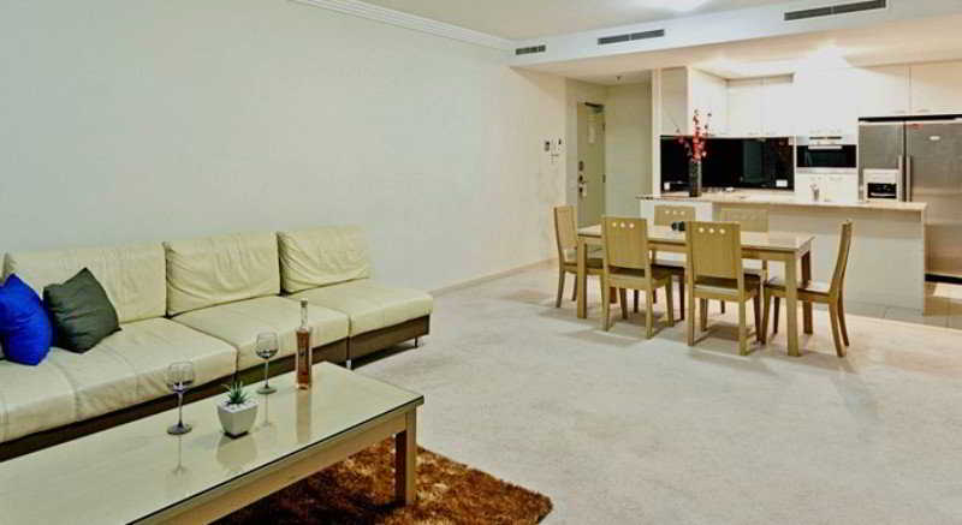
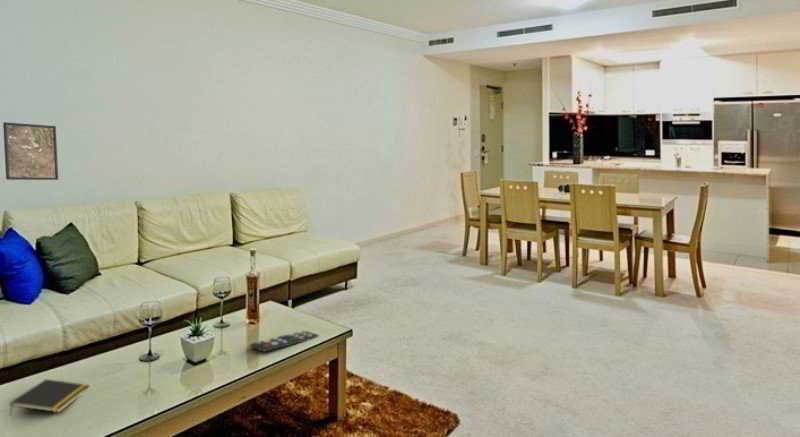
+ notepad [9,378,91,417]
+ remote control [249,330,320,353]
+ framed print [2,121,59,181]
